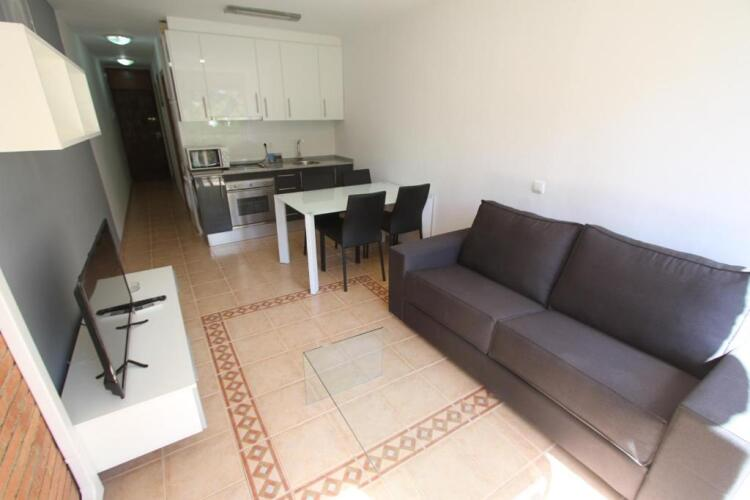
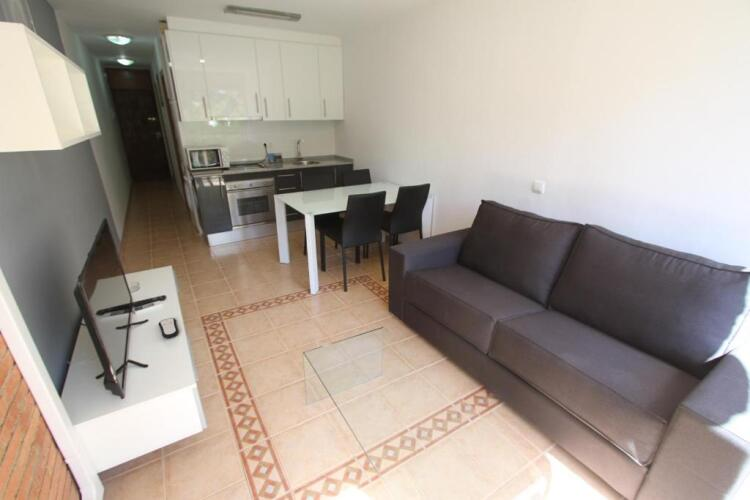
+ remote control [158,317,179,339]
